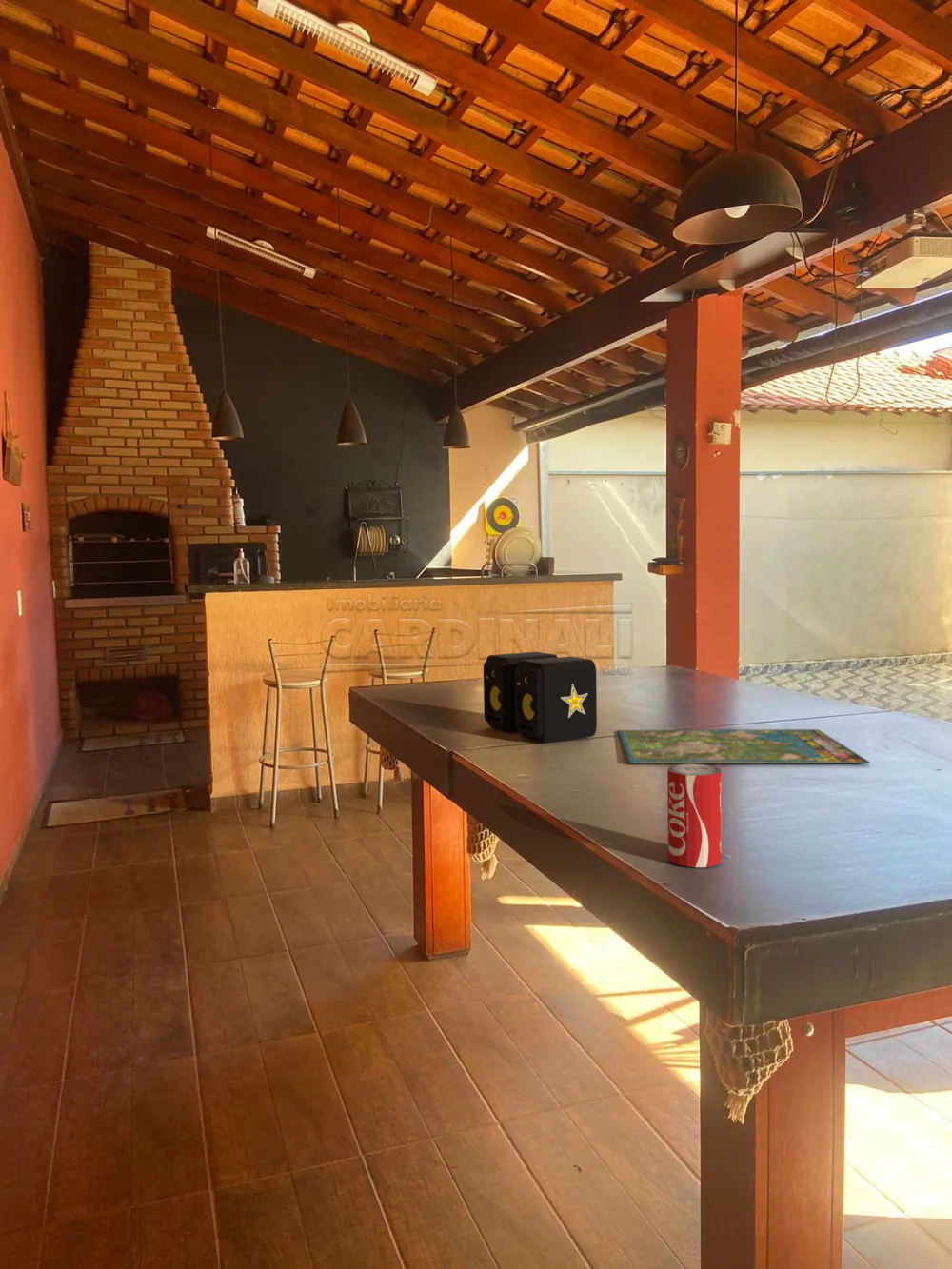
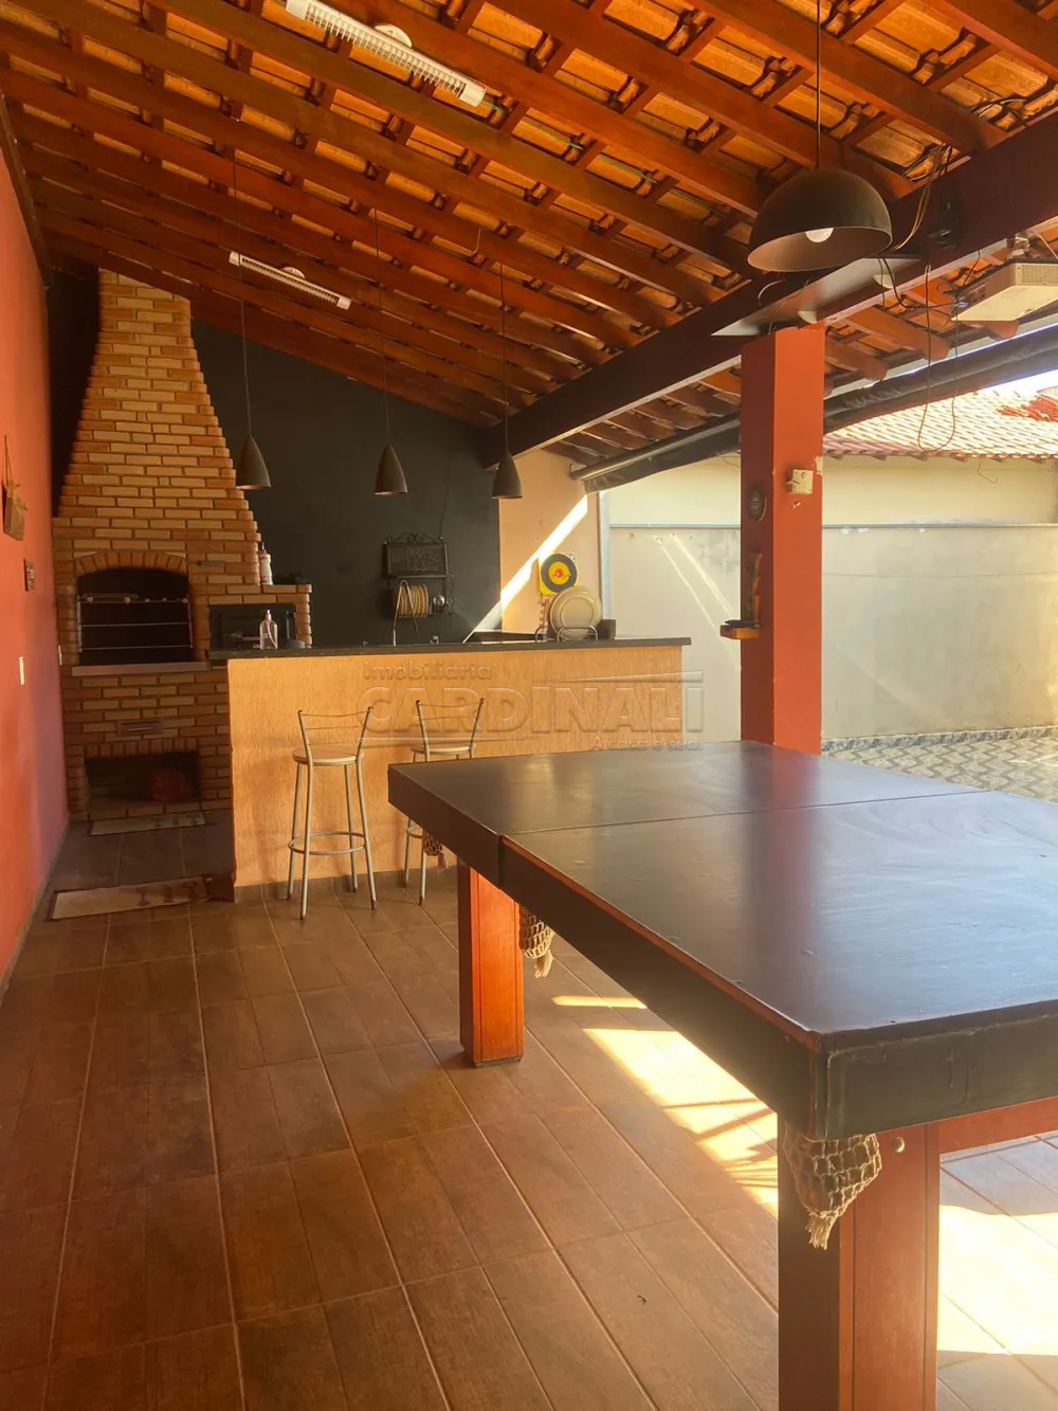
- beverage can [666,763,723,868]
- speaker [483,651,598,744]
- board game [617,728,871,764]
